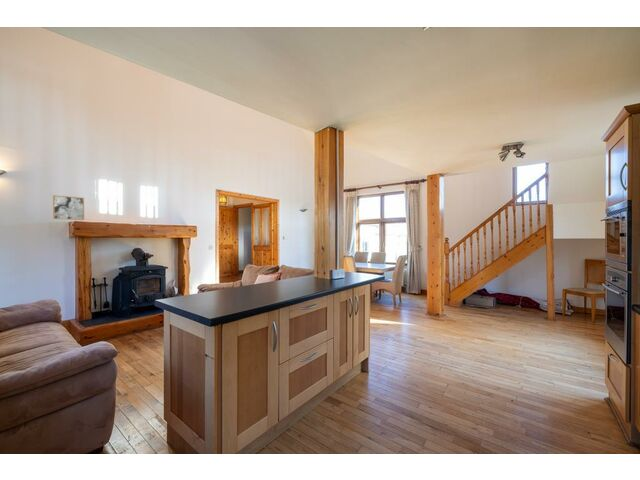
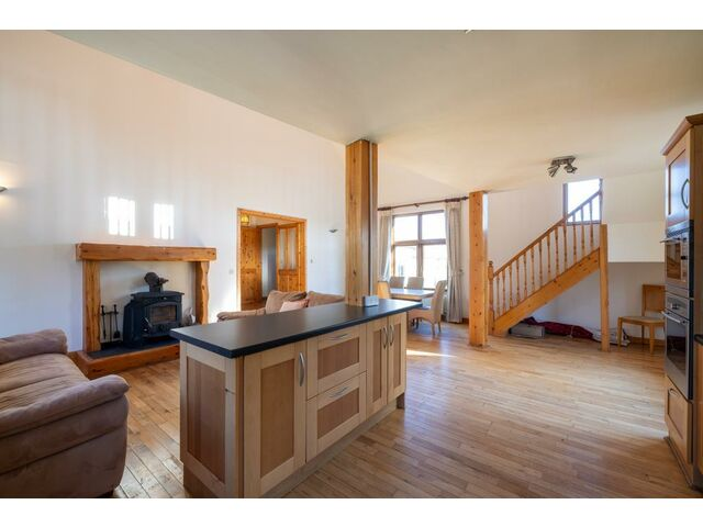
- wall art [52,194,85,221]
